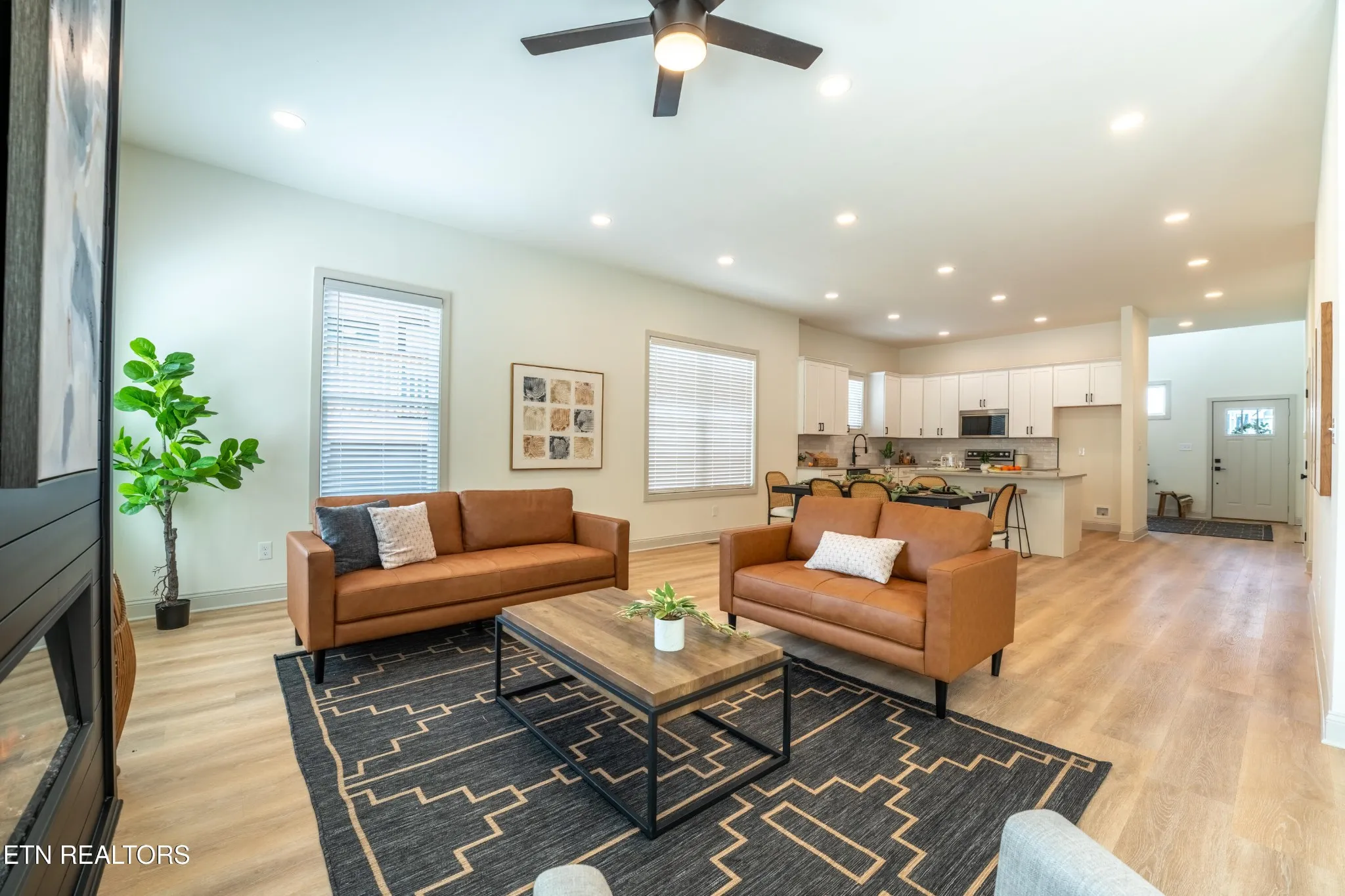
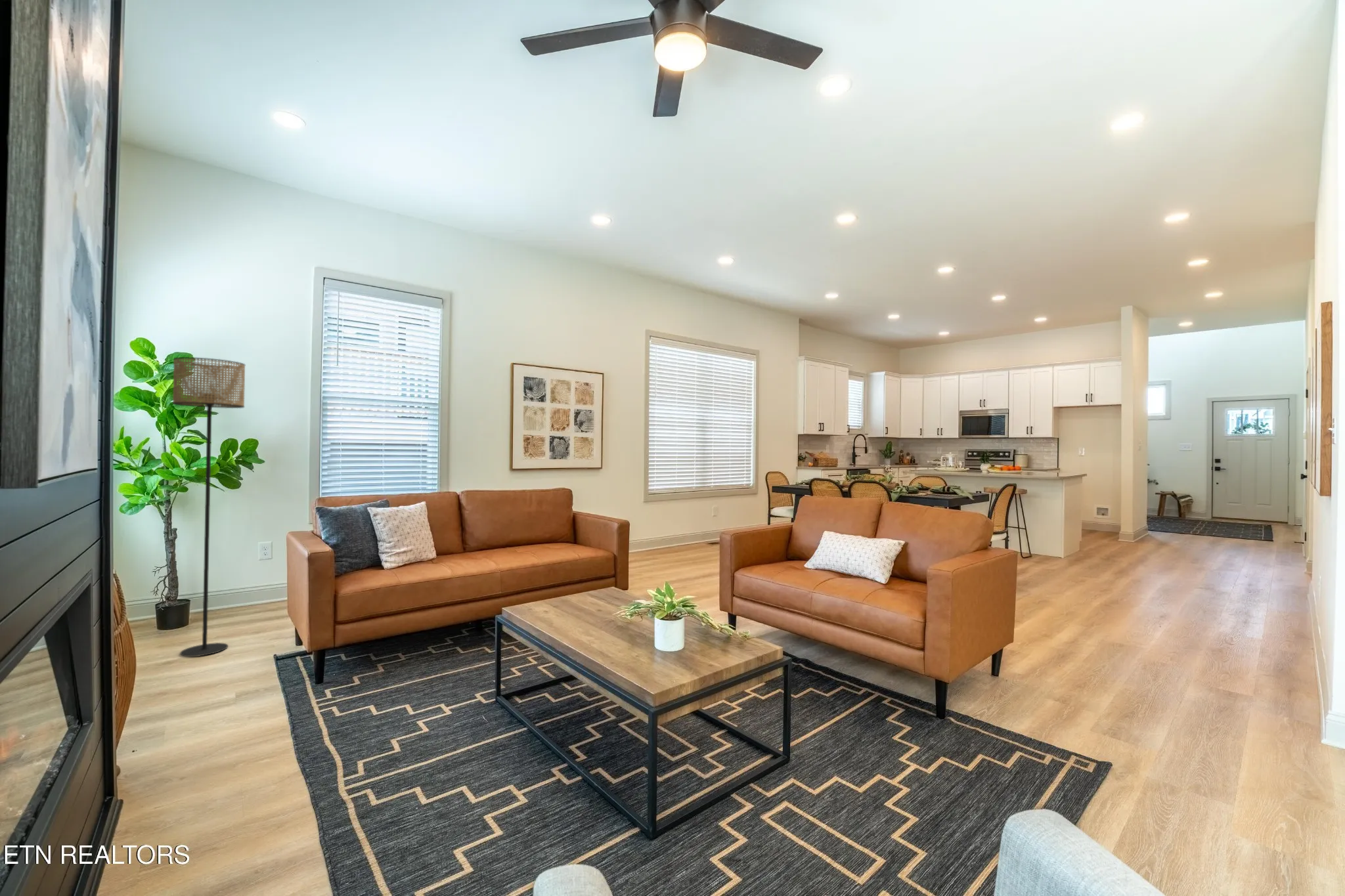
+ floor lamp [172,356,246,657]
